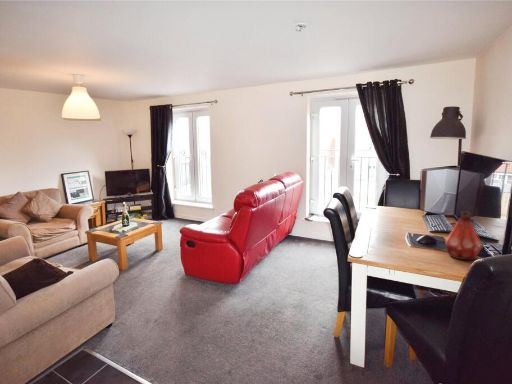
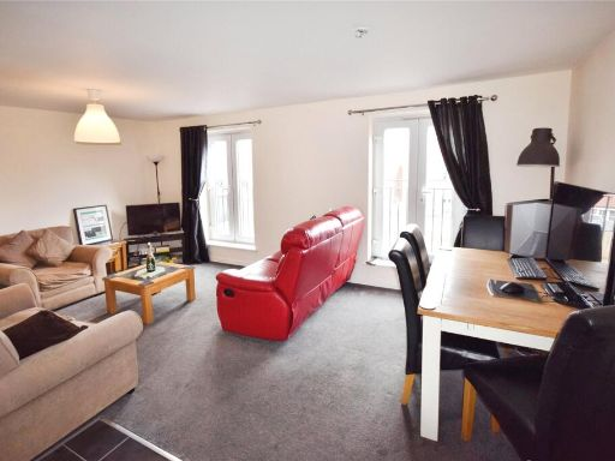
- bottle [445,210,484,262]
